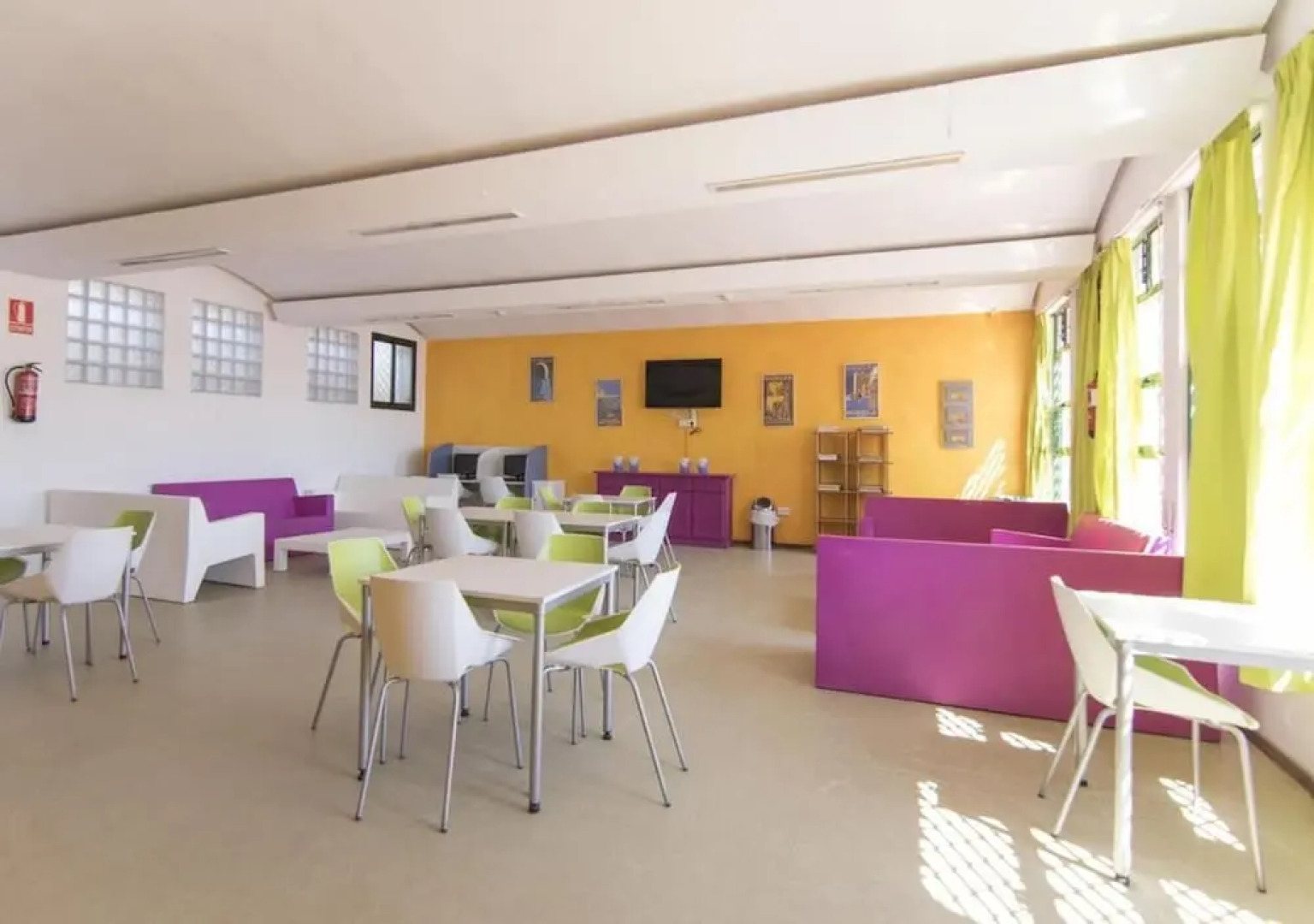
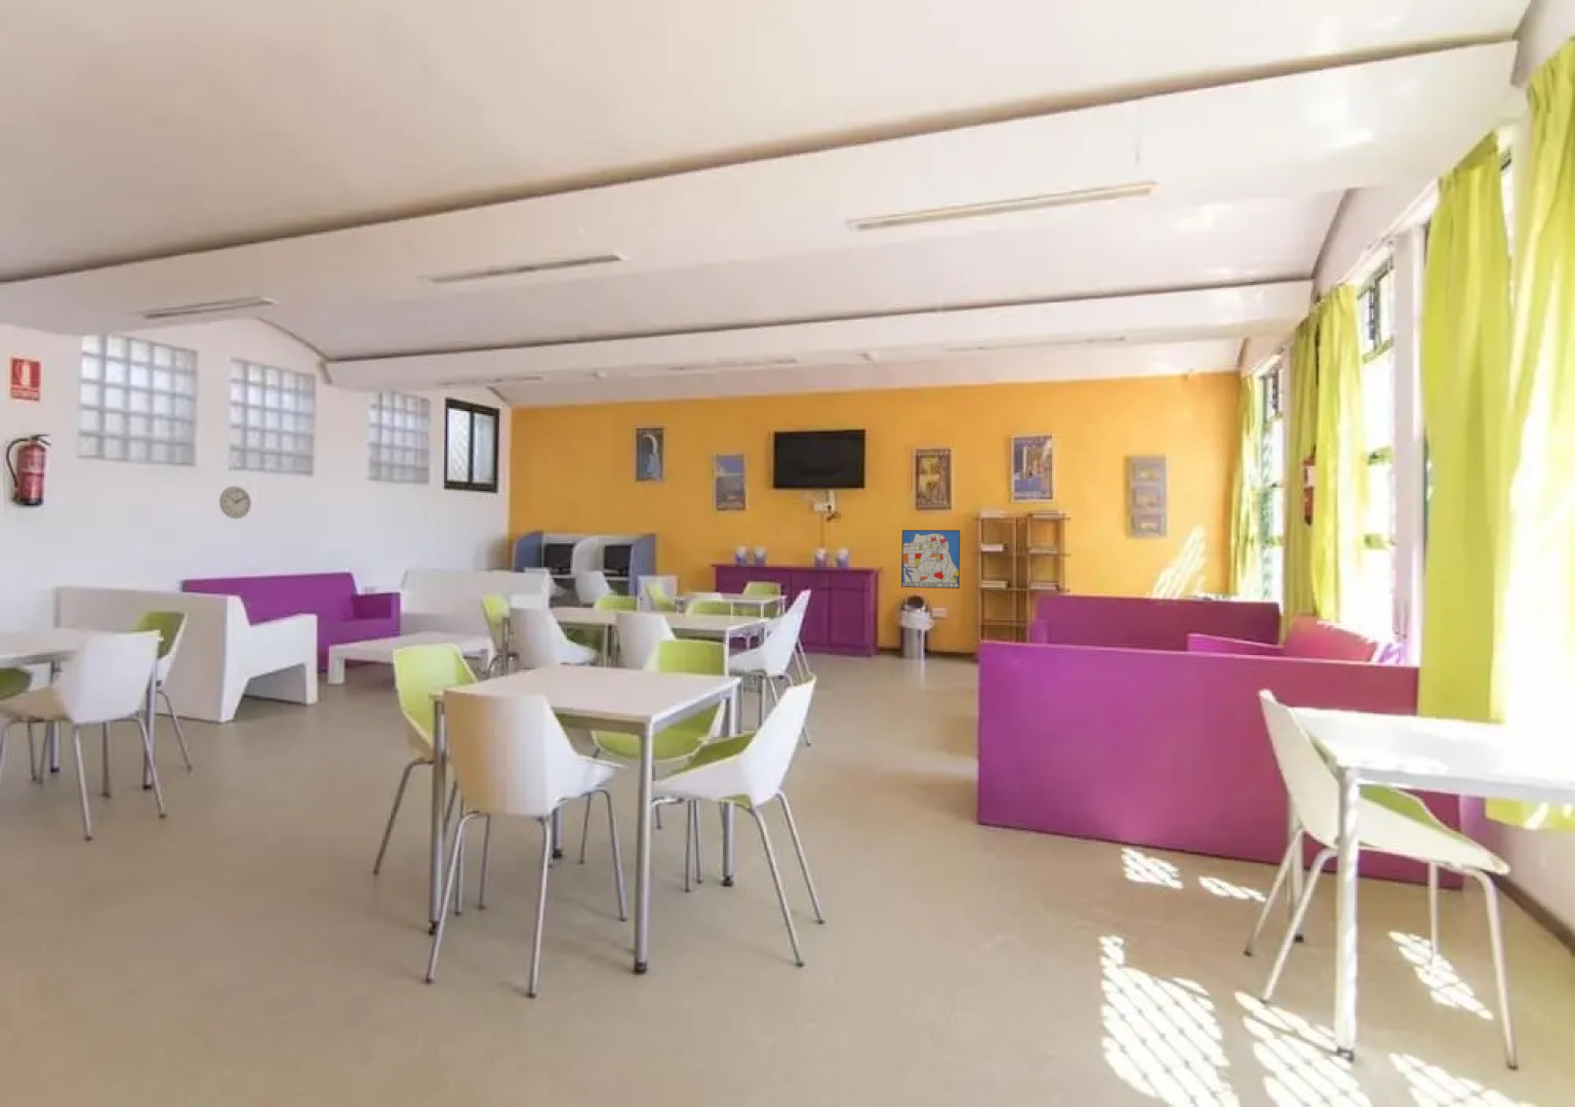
+ wall clock [218,485,252,520]
+ wall art [900,528,961,589]
